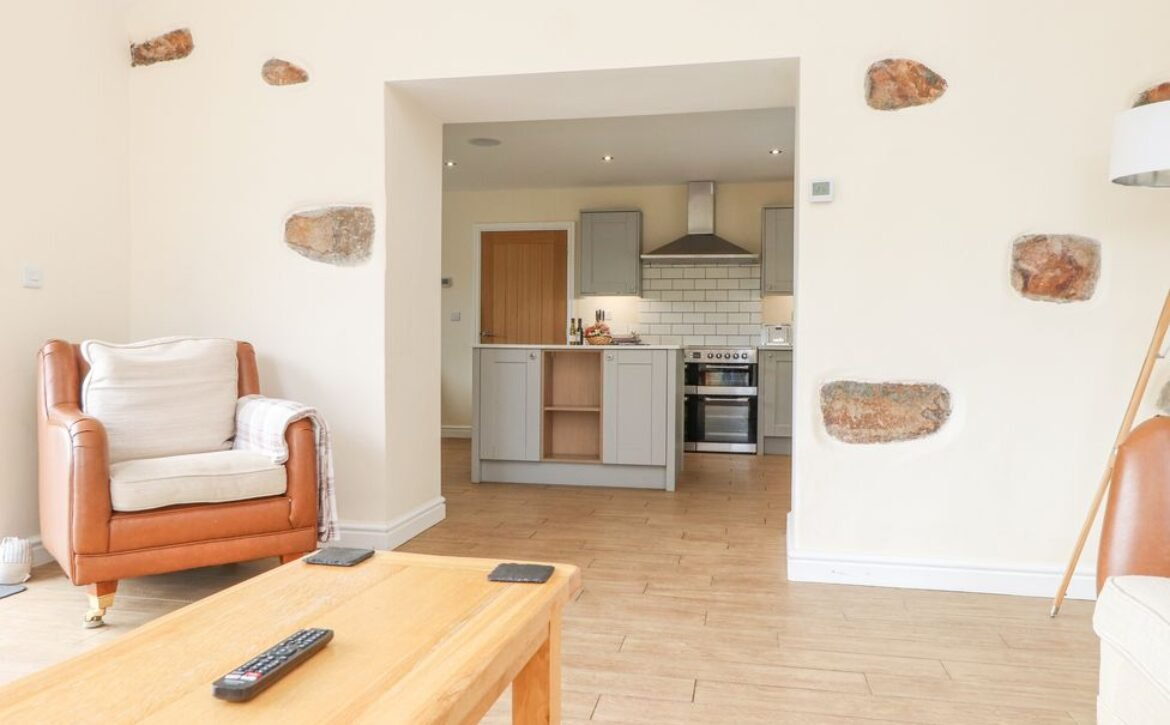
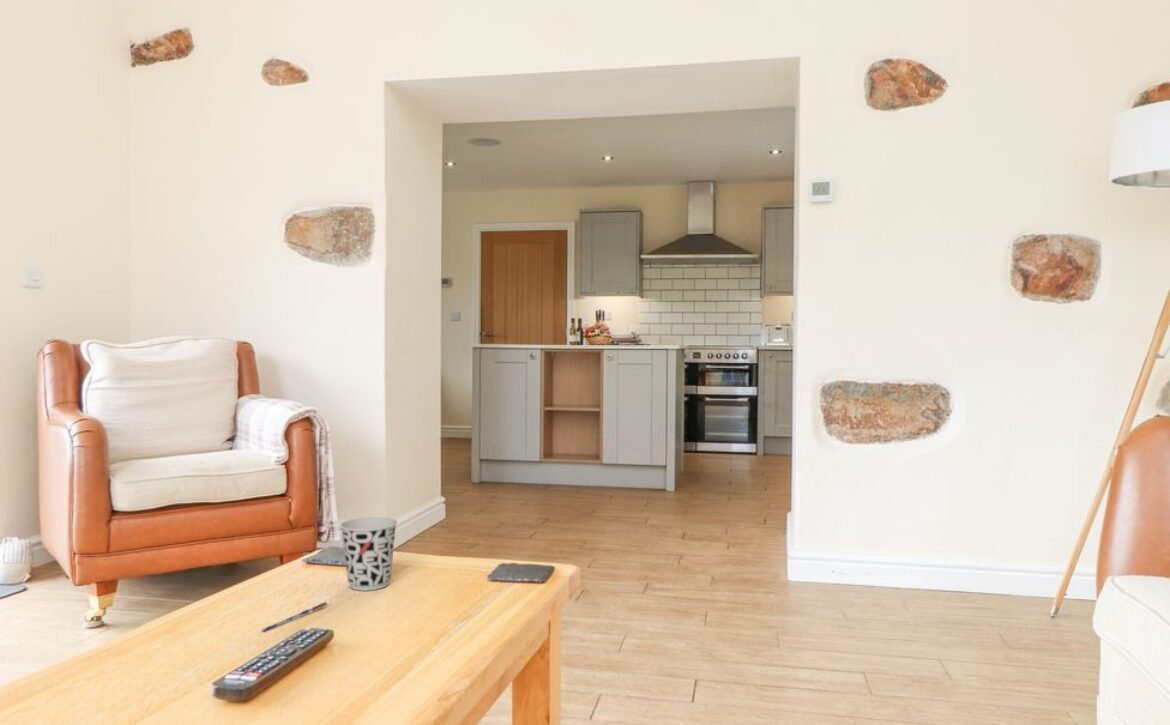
+ cup [339,516,398,592]
+ pen [260,601,328,633]
